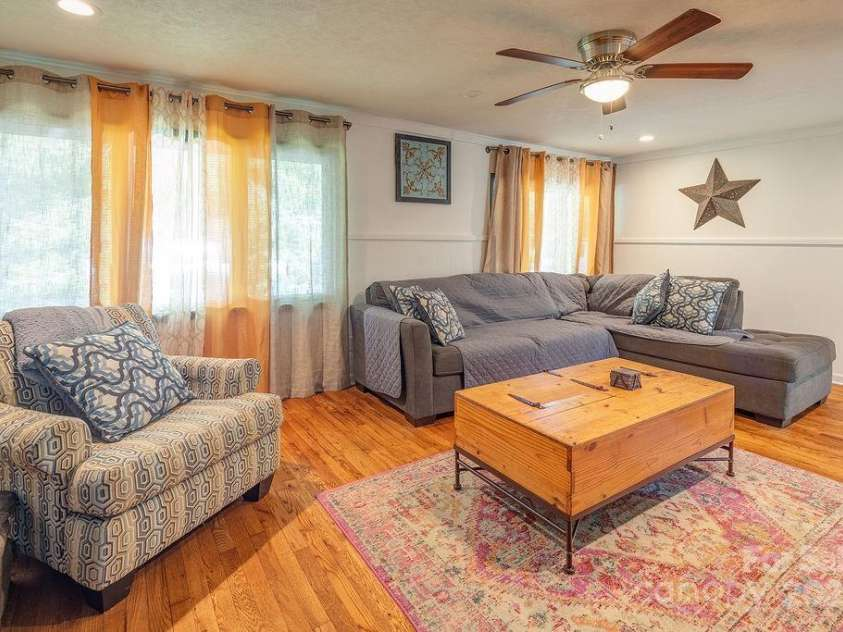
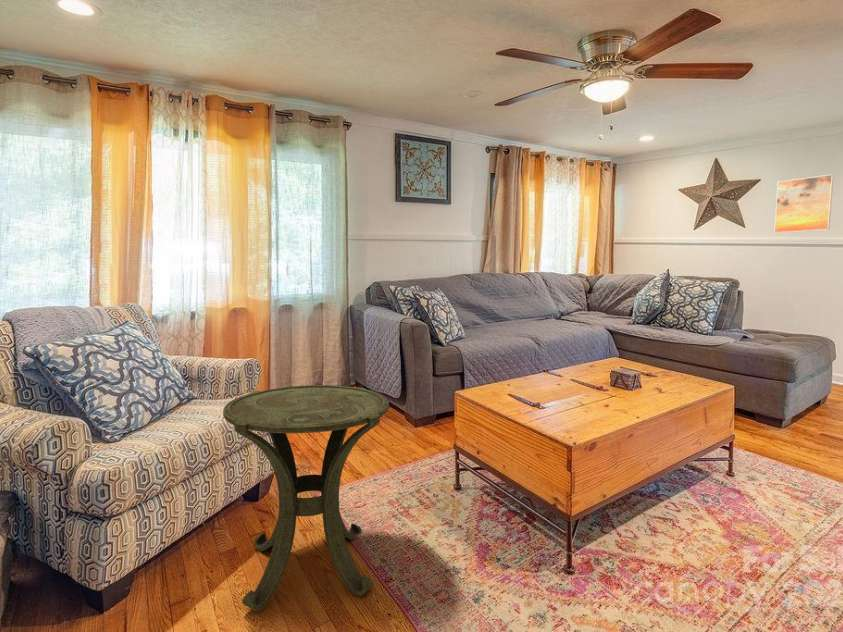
+ side table [222,384,390,612]
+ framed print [773,173,834,234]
